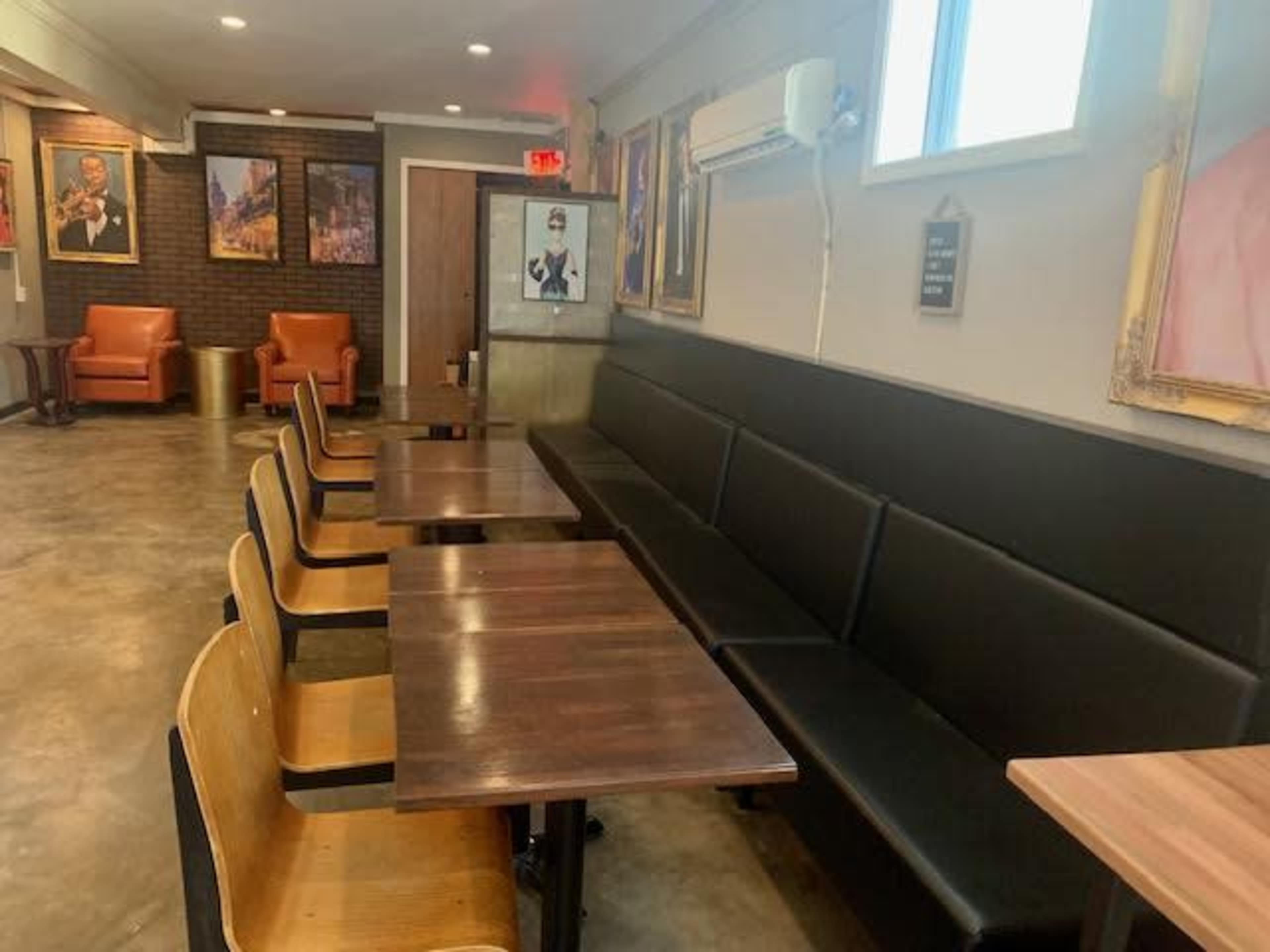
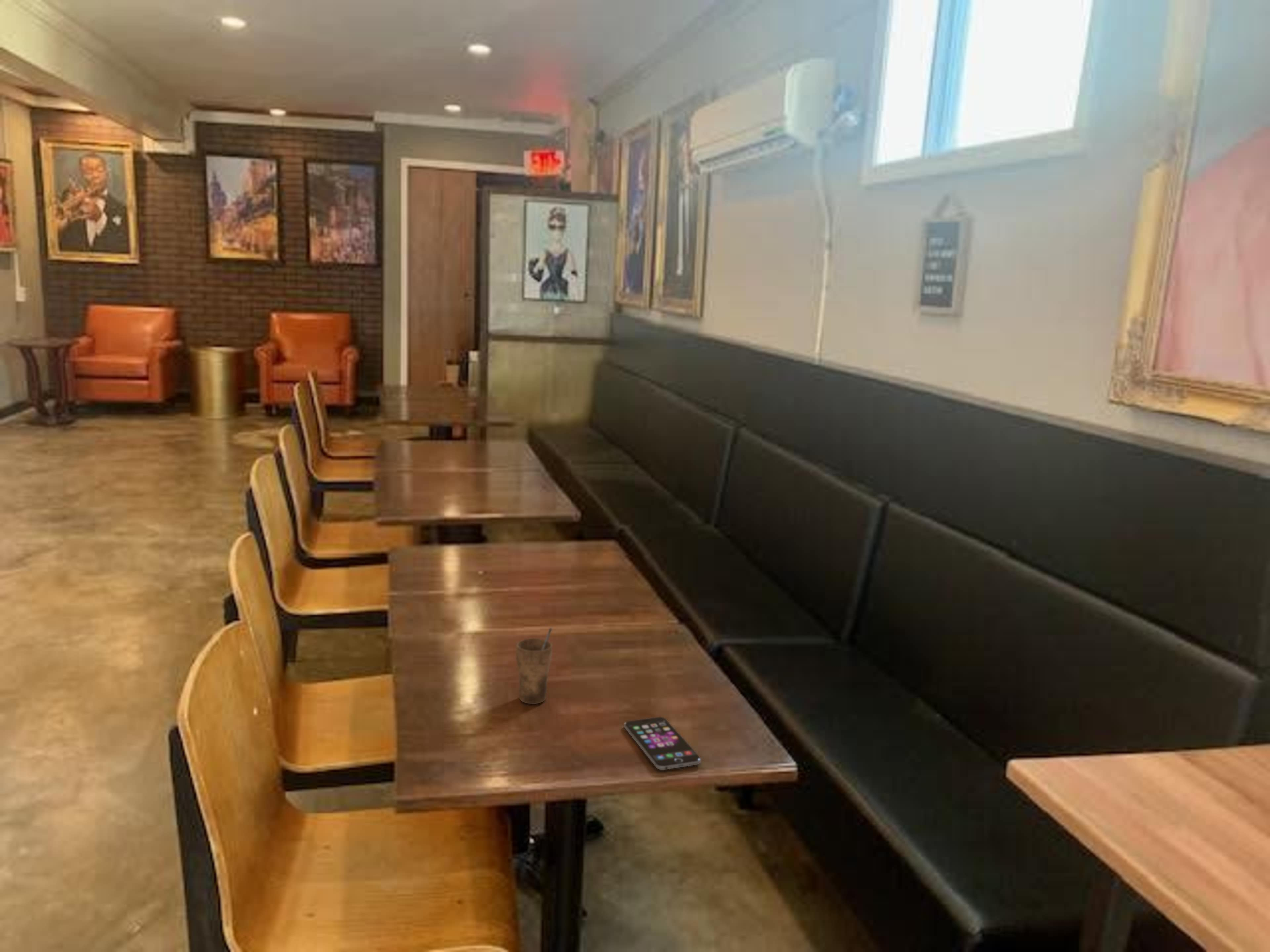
+ smartphone [623,717,701,770]
+ cup [516,628,553,704]
